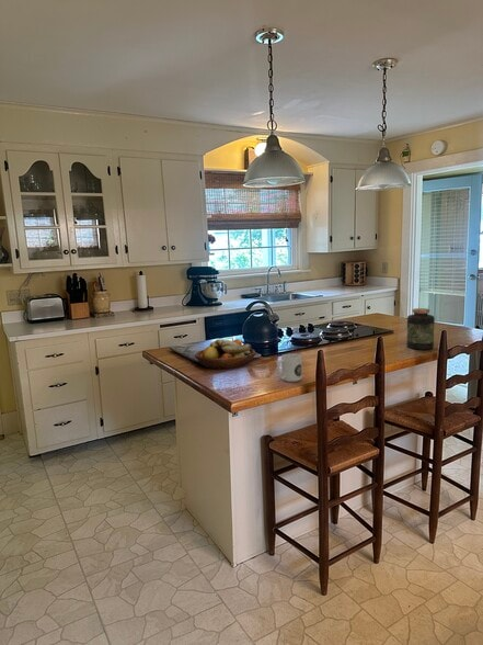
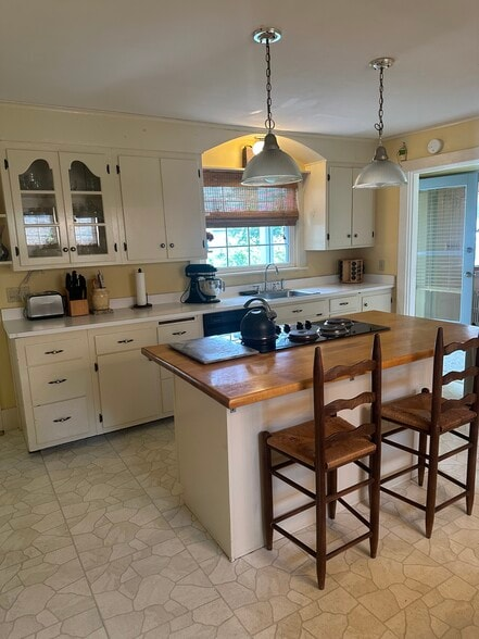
- jar [405,307,436,351]
- fruit bowl [194,338,256,370]
- mug [276,352,302,383]
